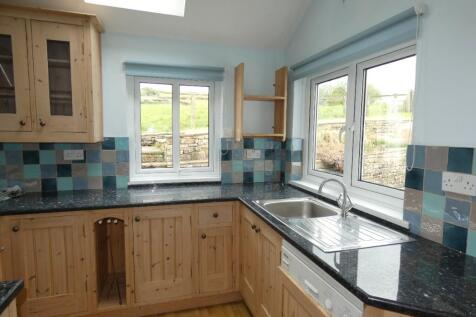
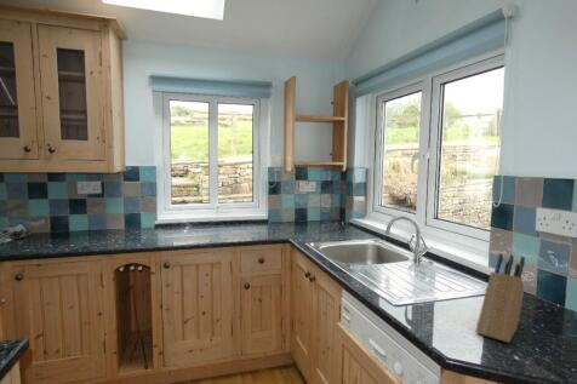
+ knife block [474,252,526,344]
